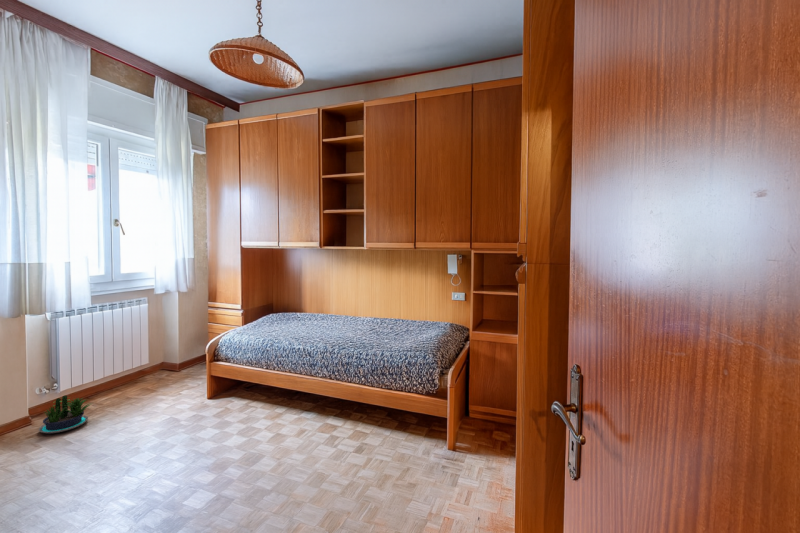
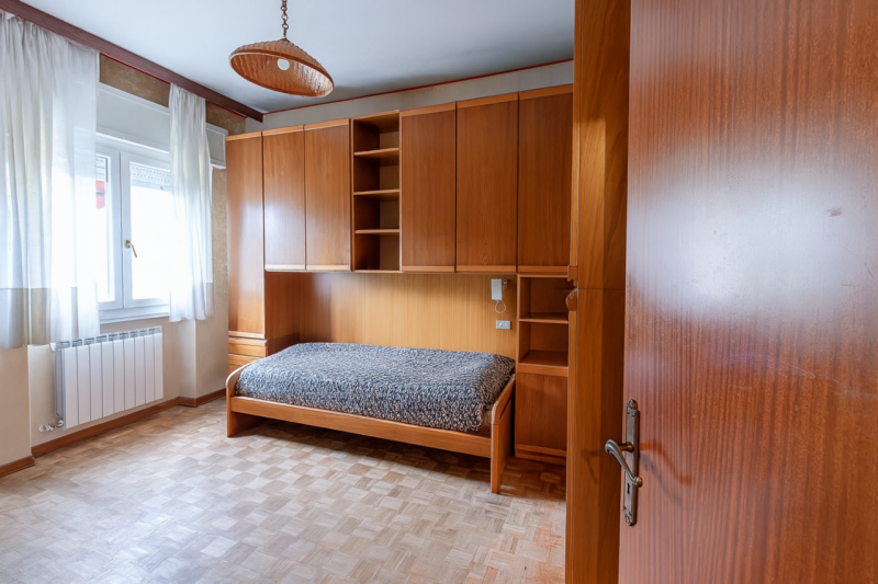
- potted plant [38,394,93,434]
